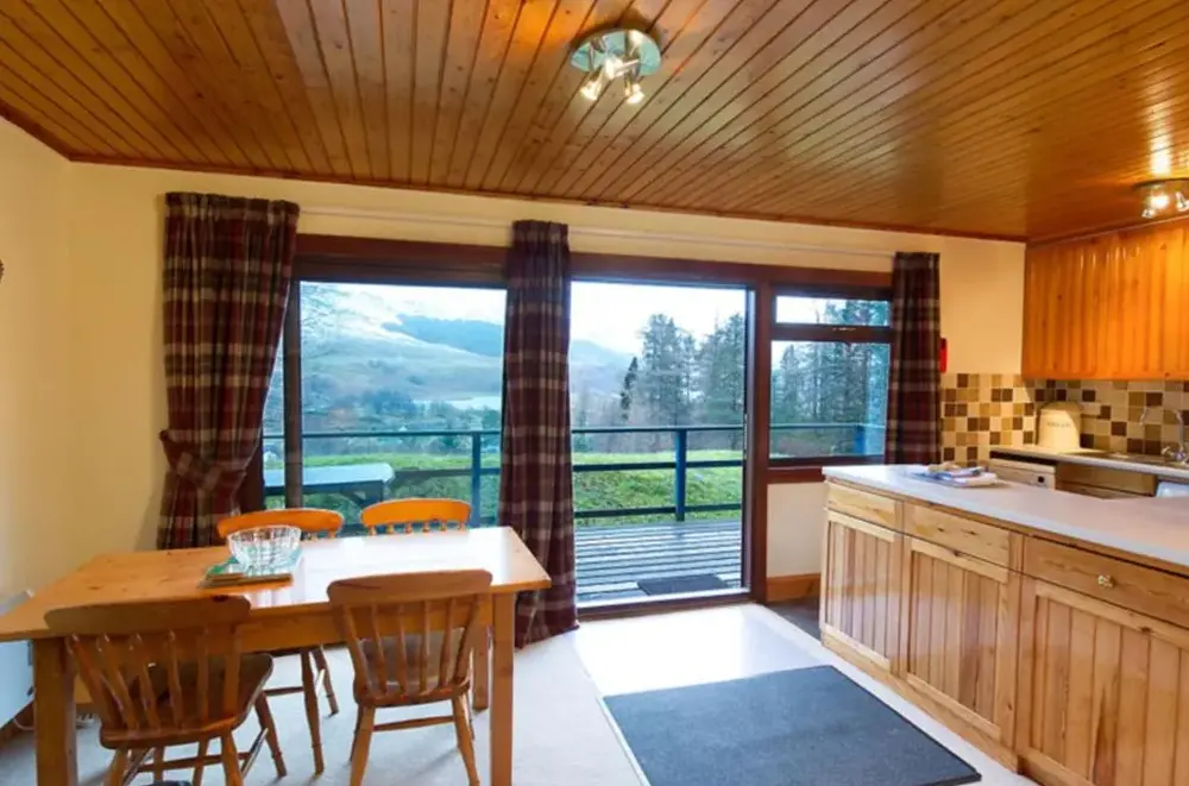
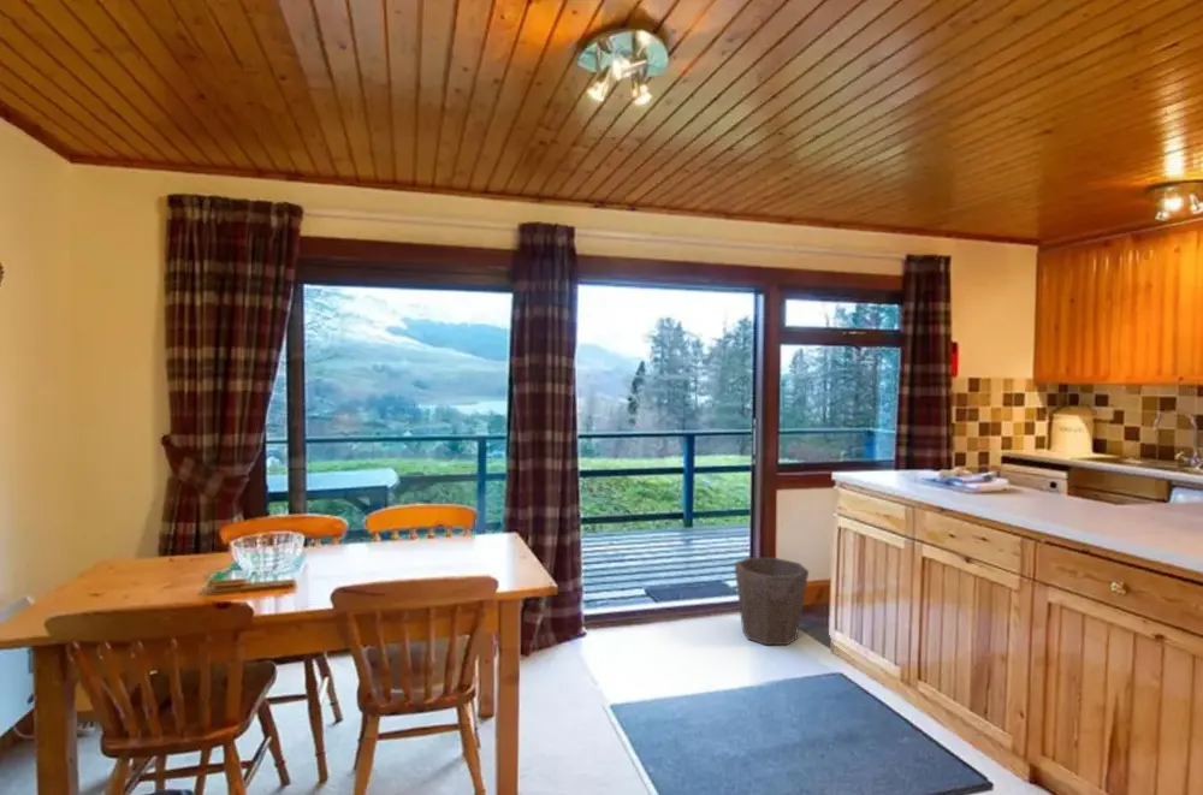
+ waste bin [733,557,810,646]
